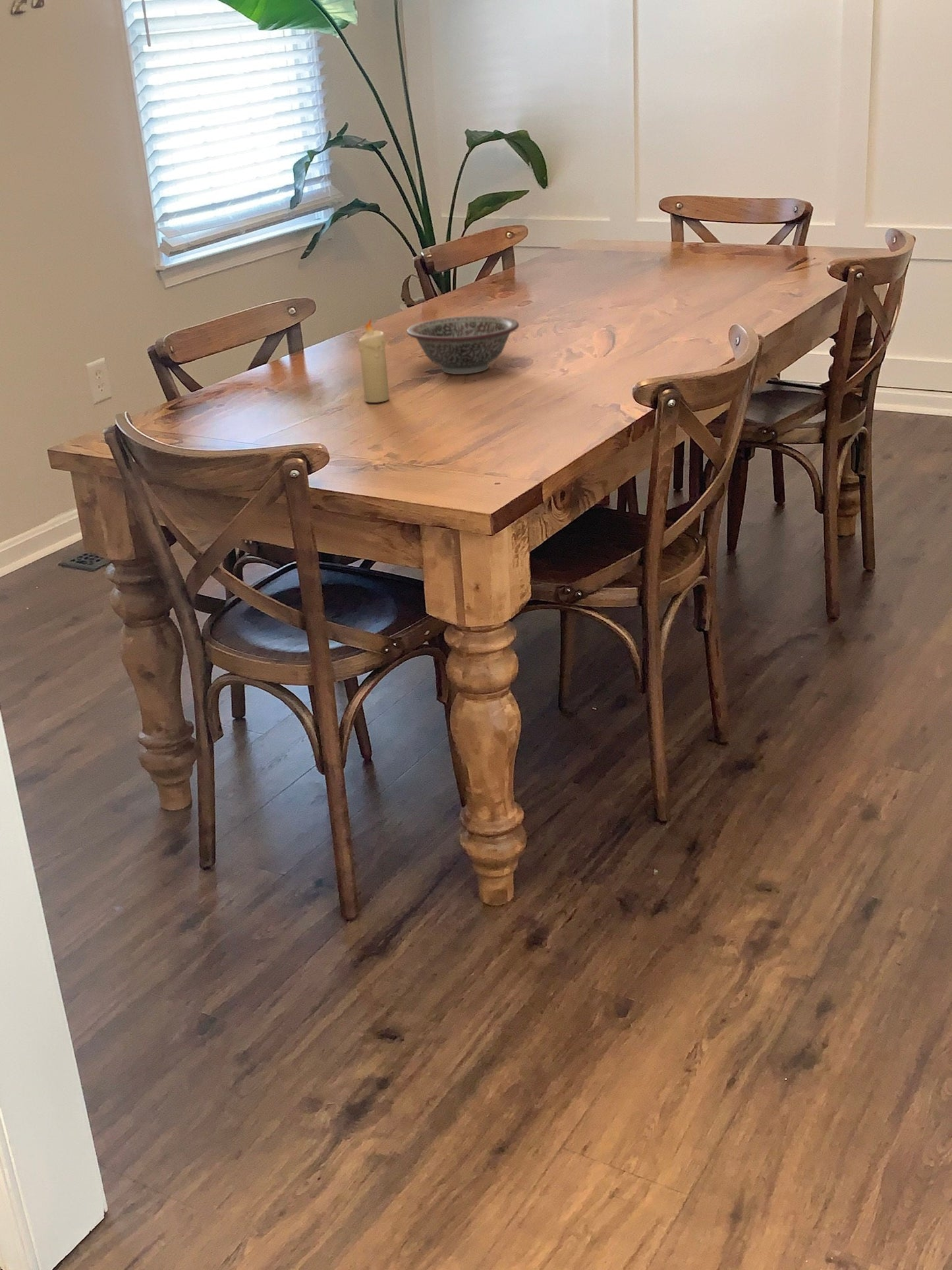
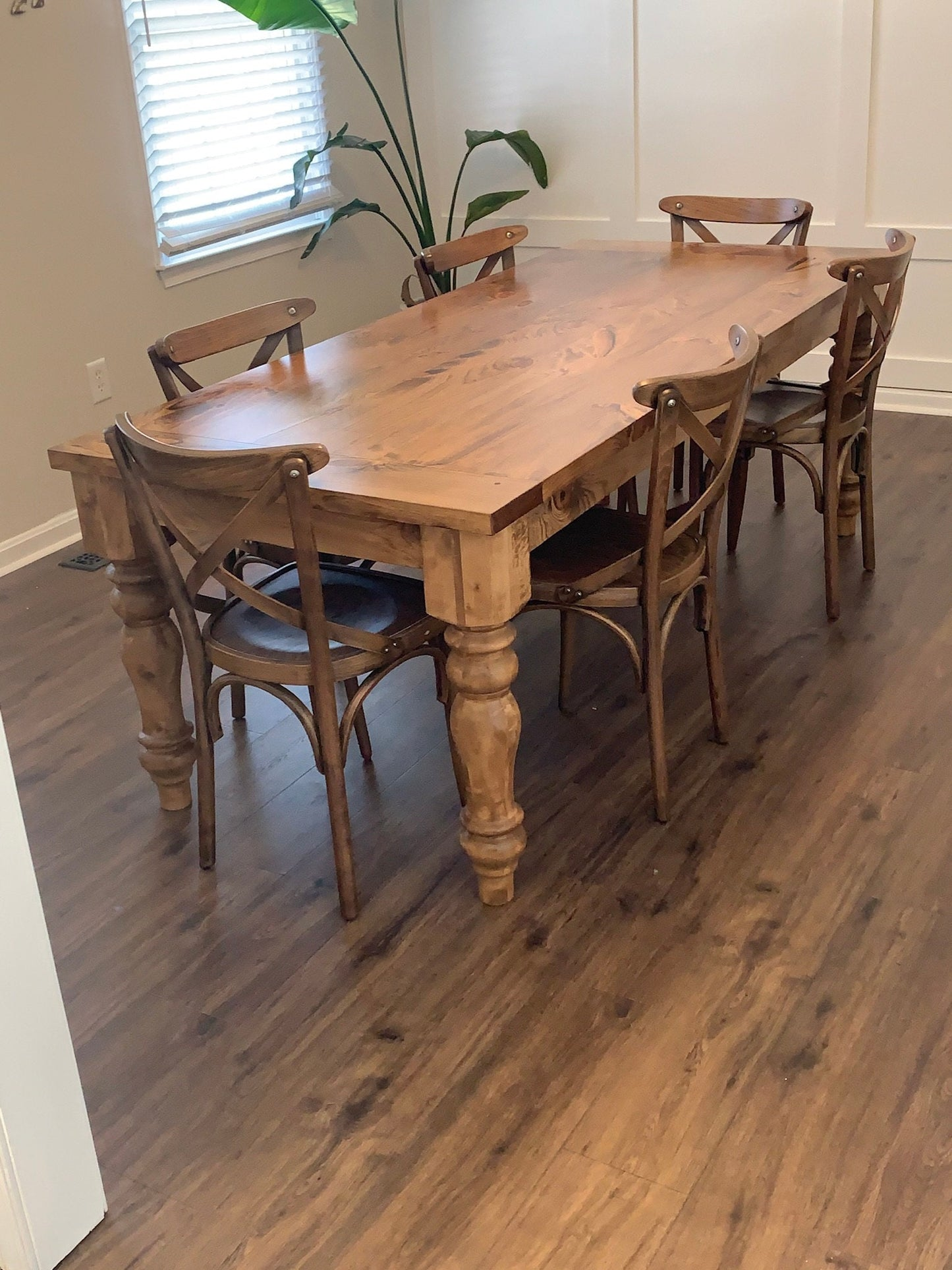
- candle [358,318,390,403]
- decorative bowl [406,315,520,375]
